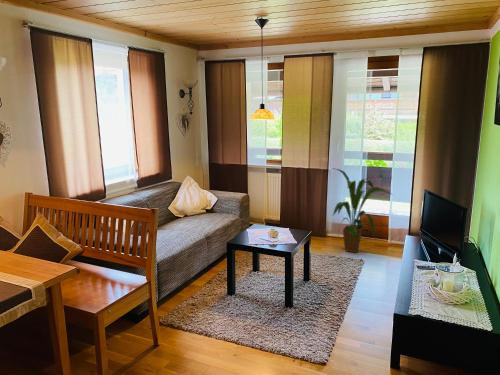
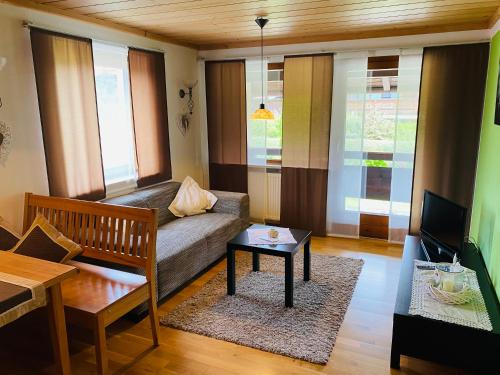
- house plant [331,167,393,254]
